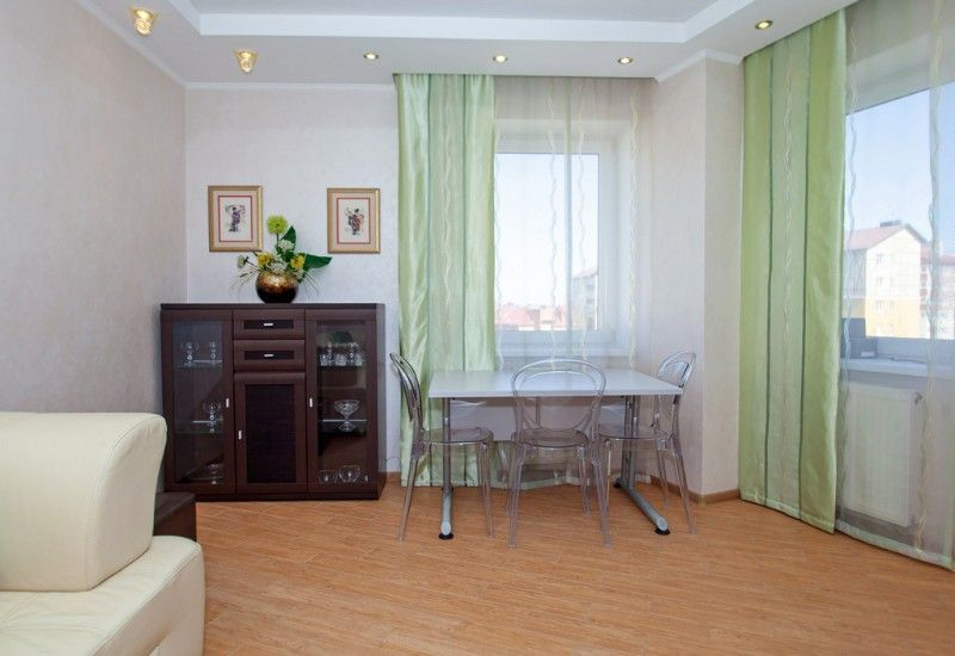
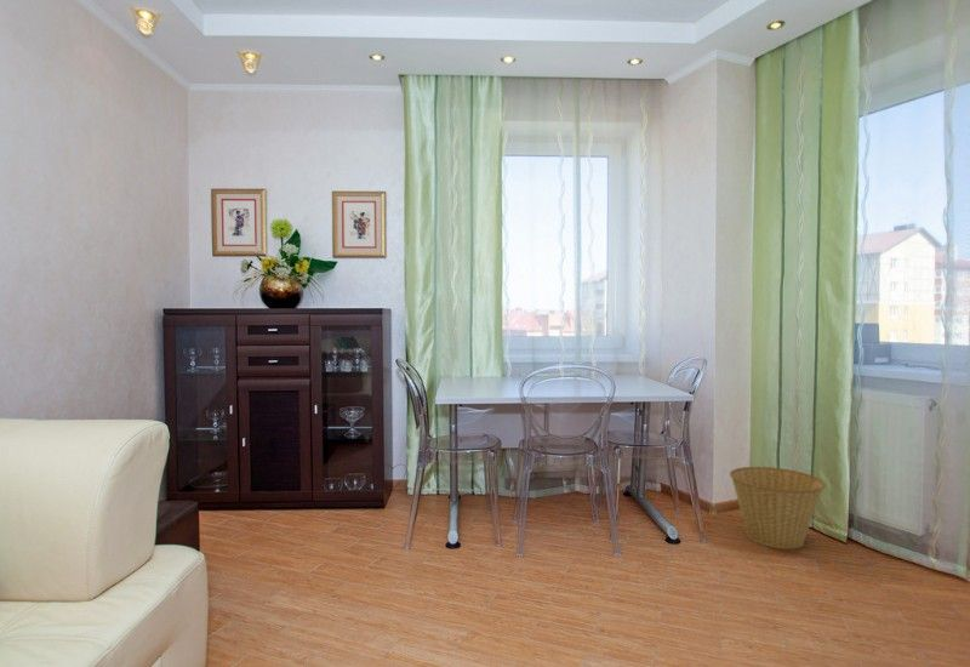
+ basket [729,466,827,549]
